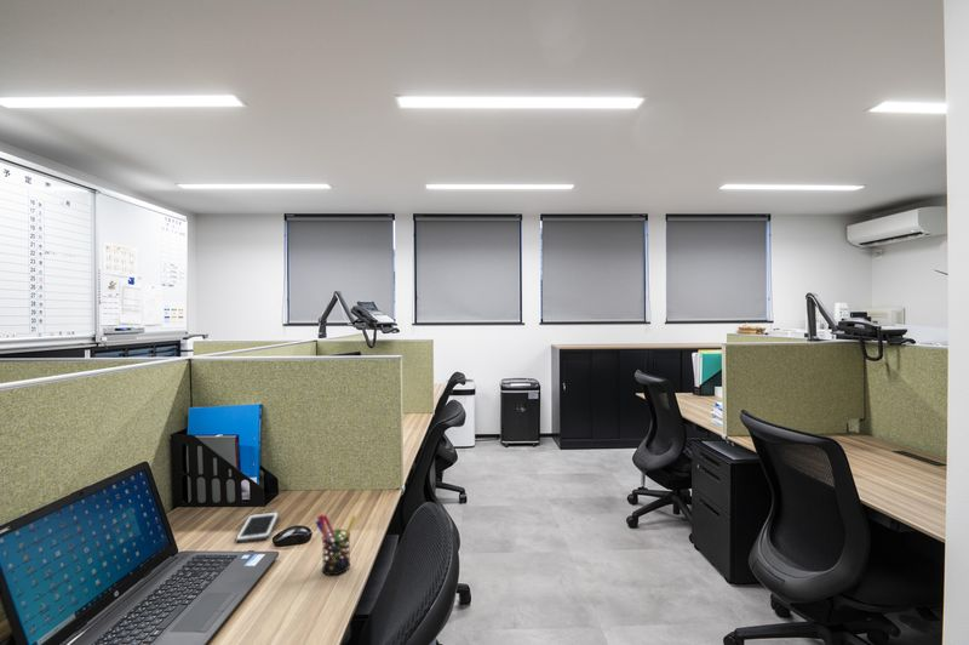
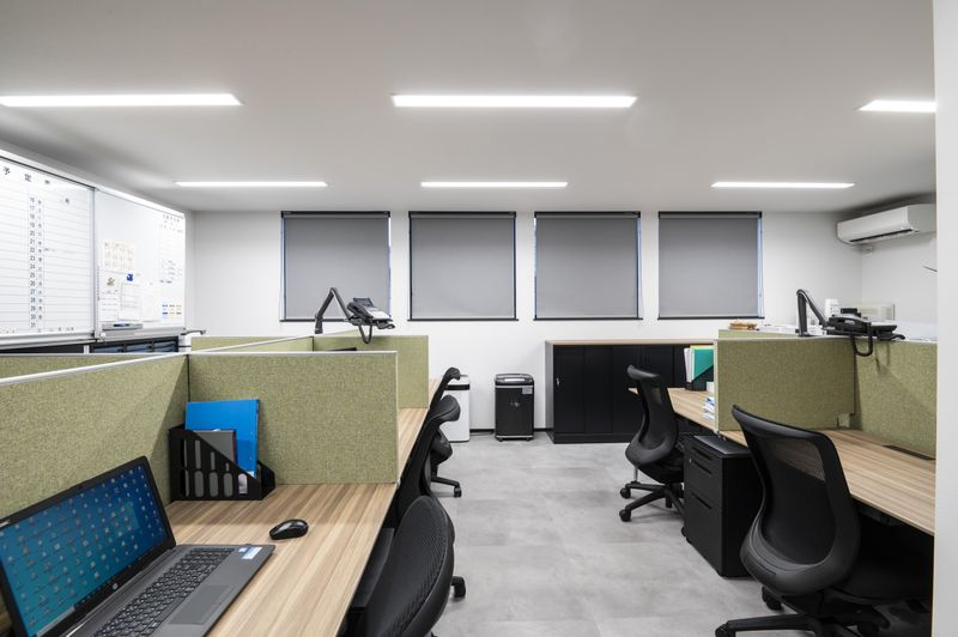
- cell phone [235,510,280,543]
- pen holder [315,513,357,576]
